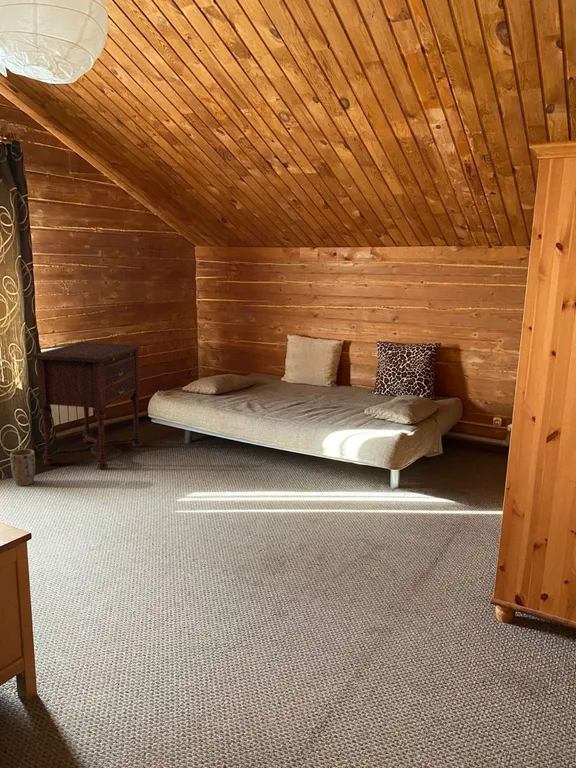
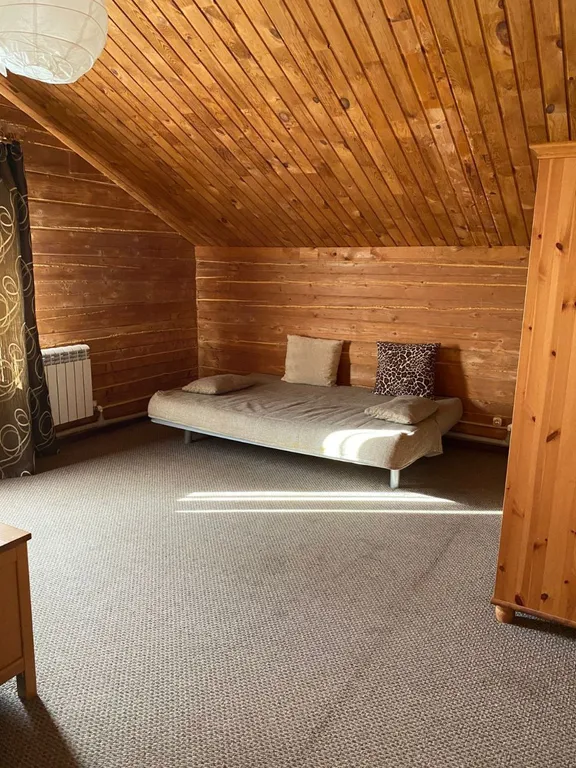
- side table [31,341,142,471]
- plant pot [9,448,36,487]
